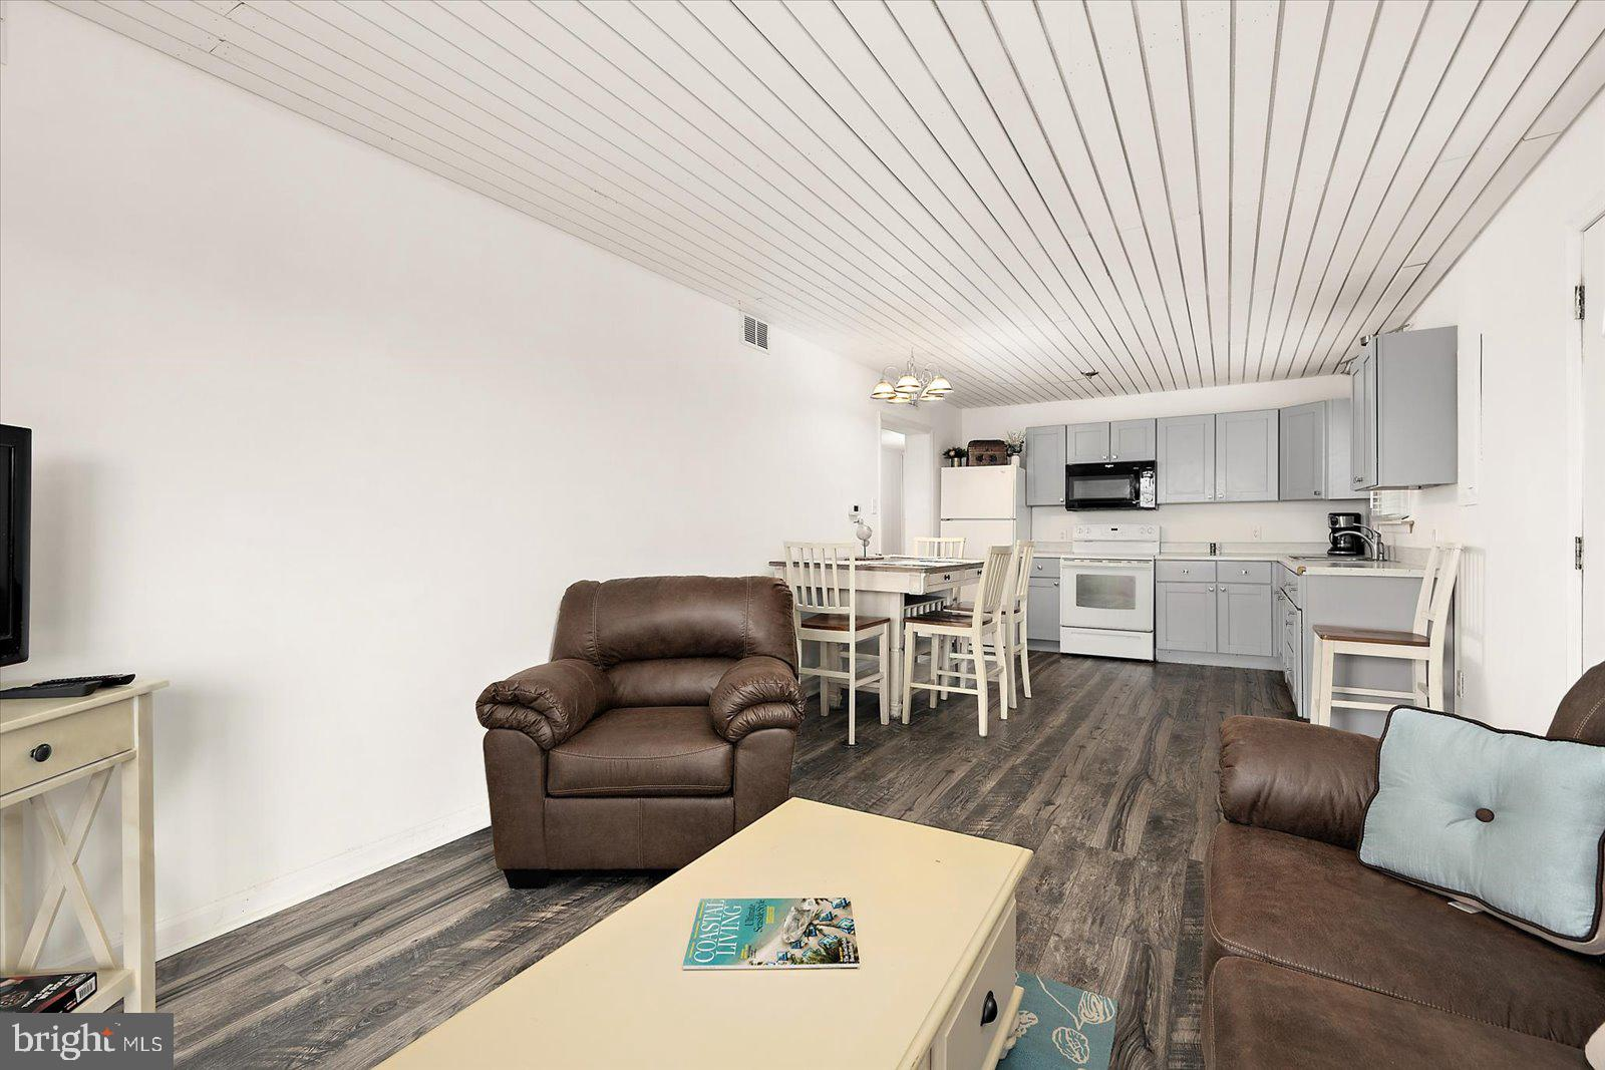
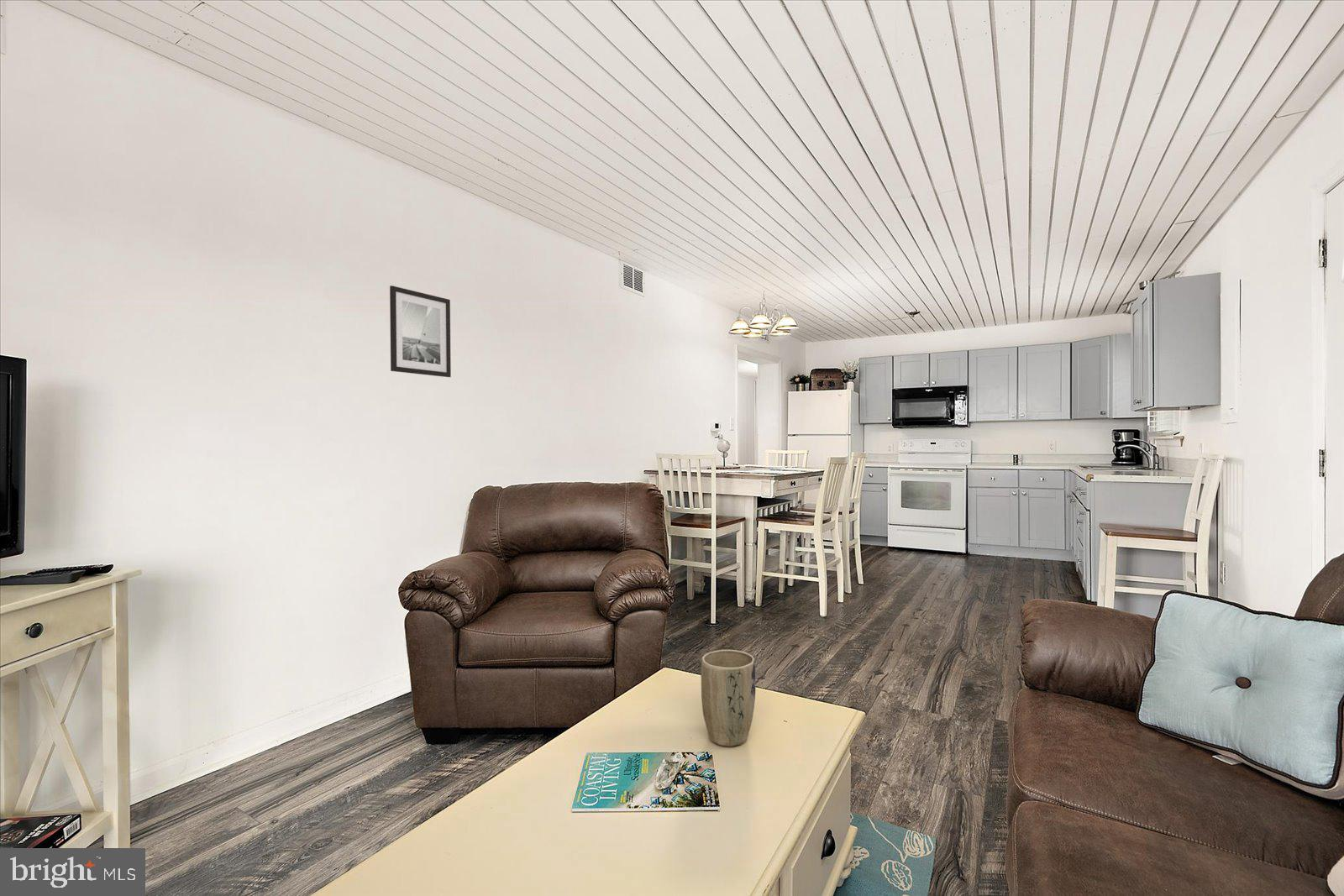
+ plant pot [701,649,757,747]
+ wall art [389,285,452,378]
